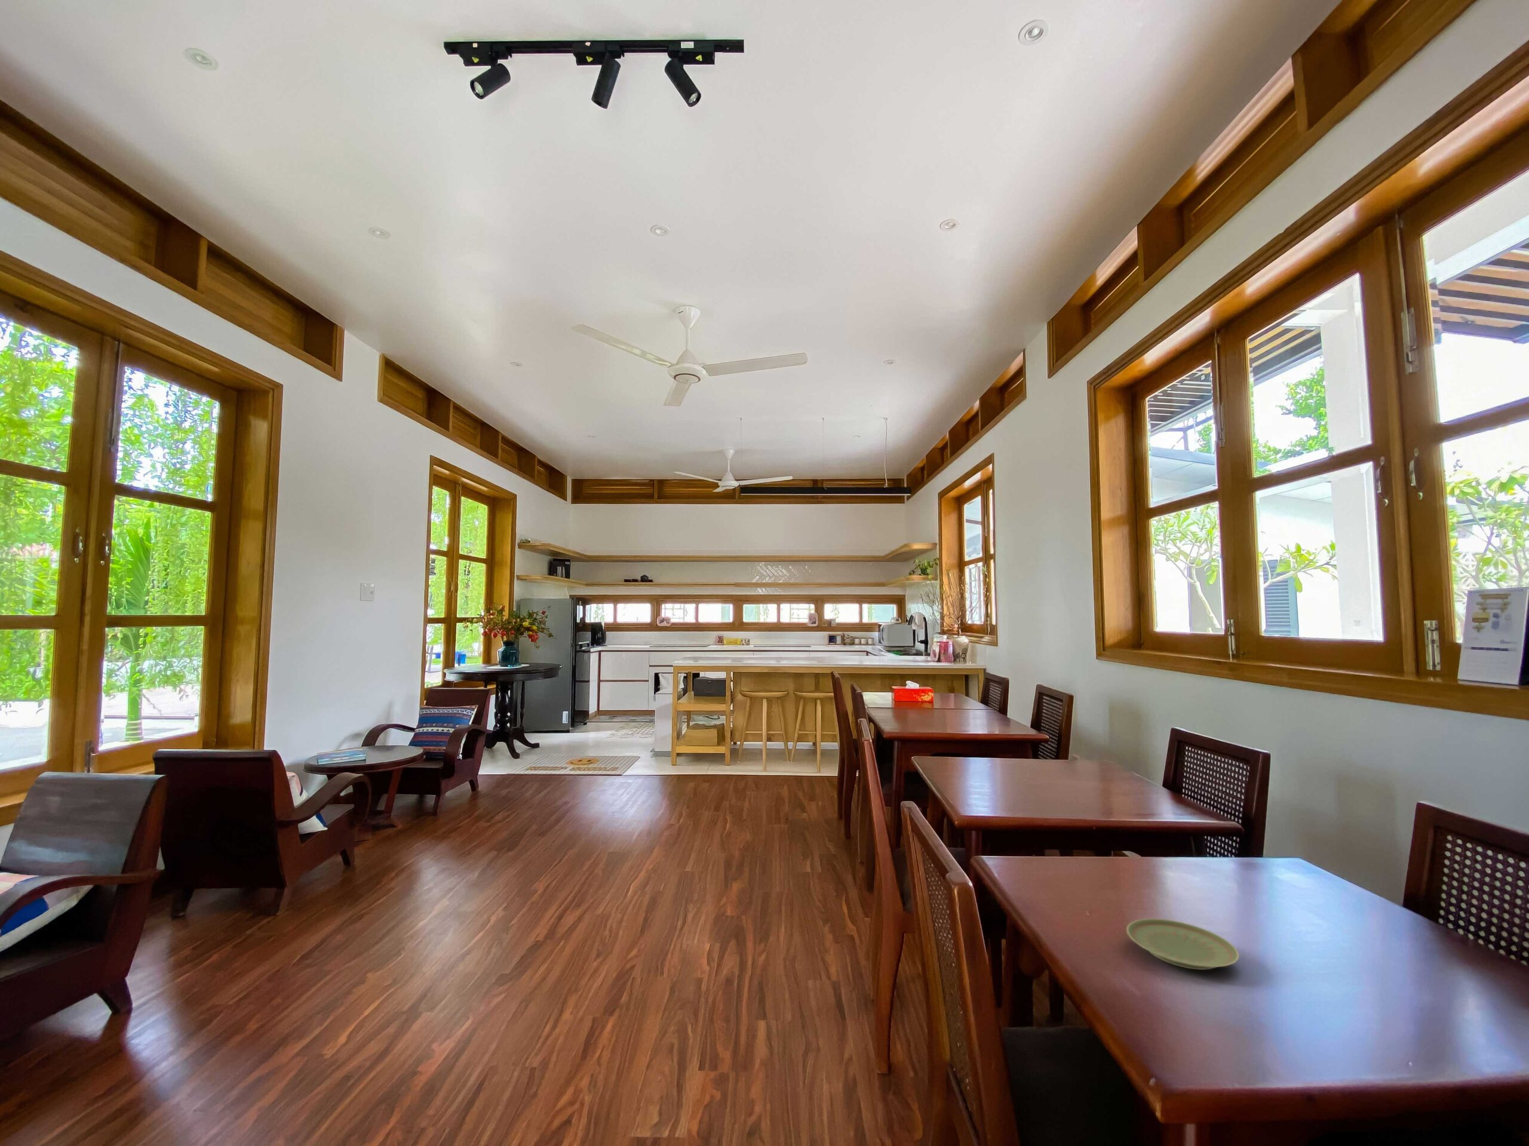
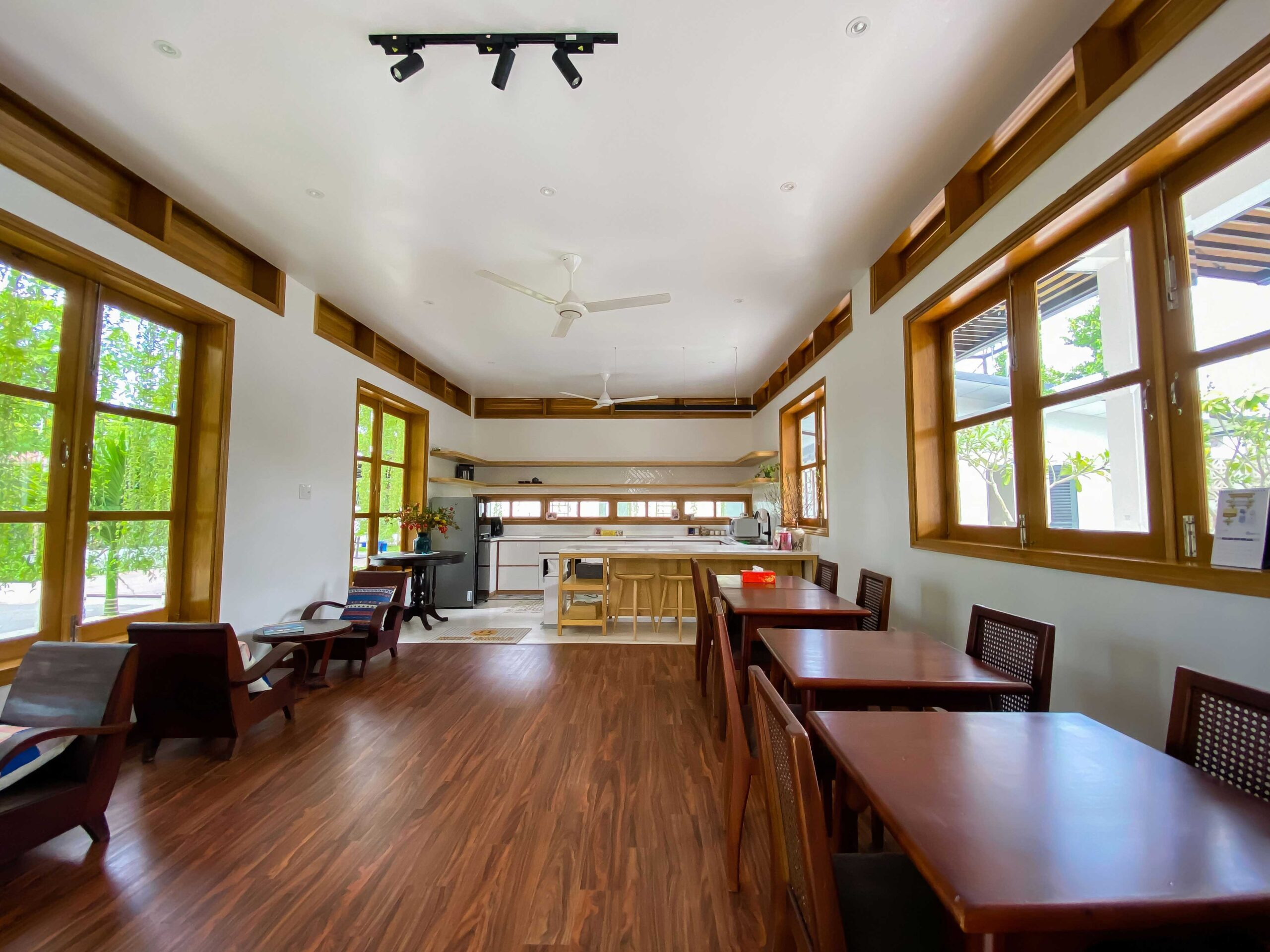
- plate [1126,918,1240,970]
